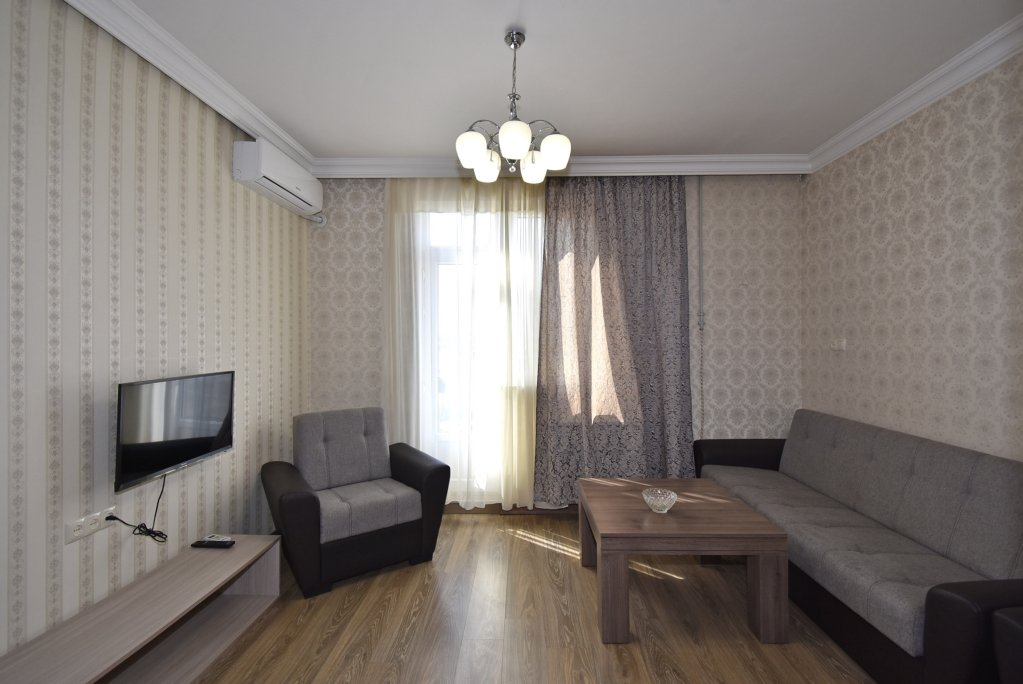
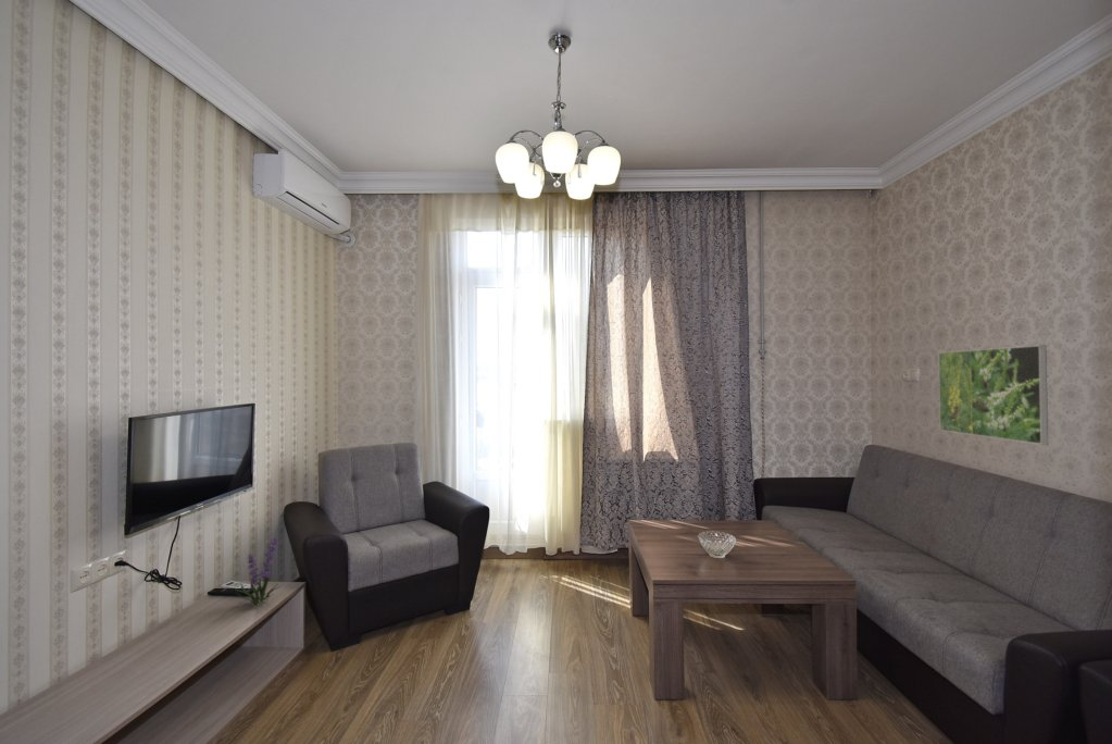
+ plant [234,536,283,607]
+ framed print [937,344,1049,446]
